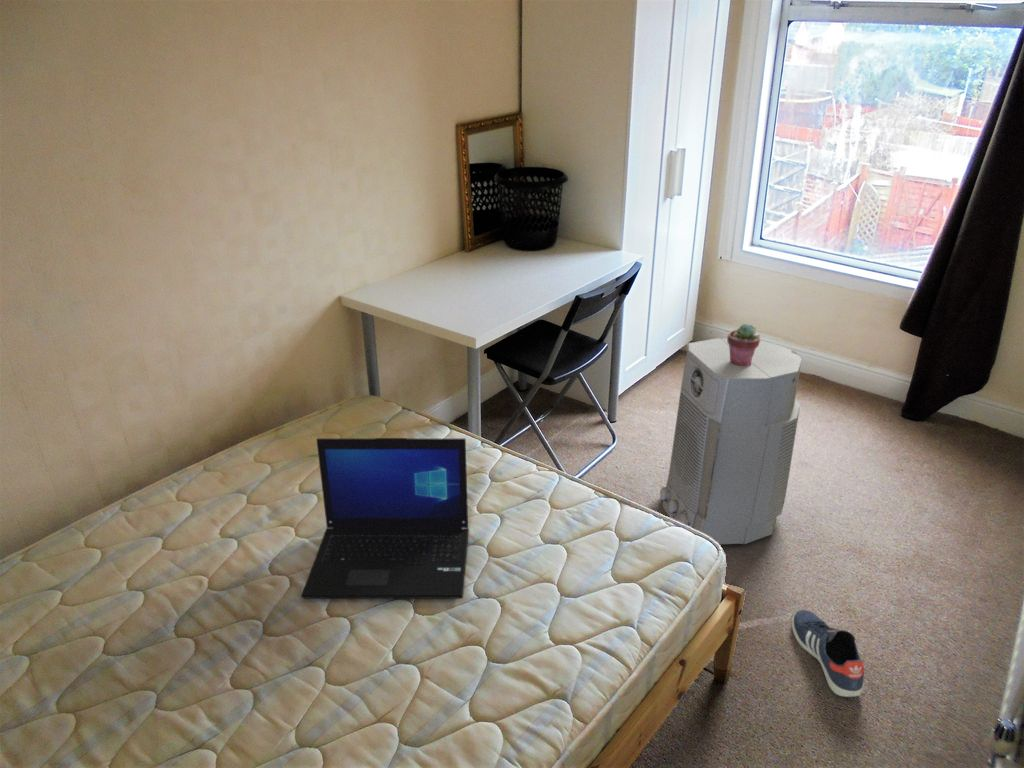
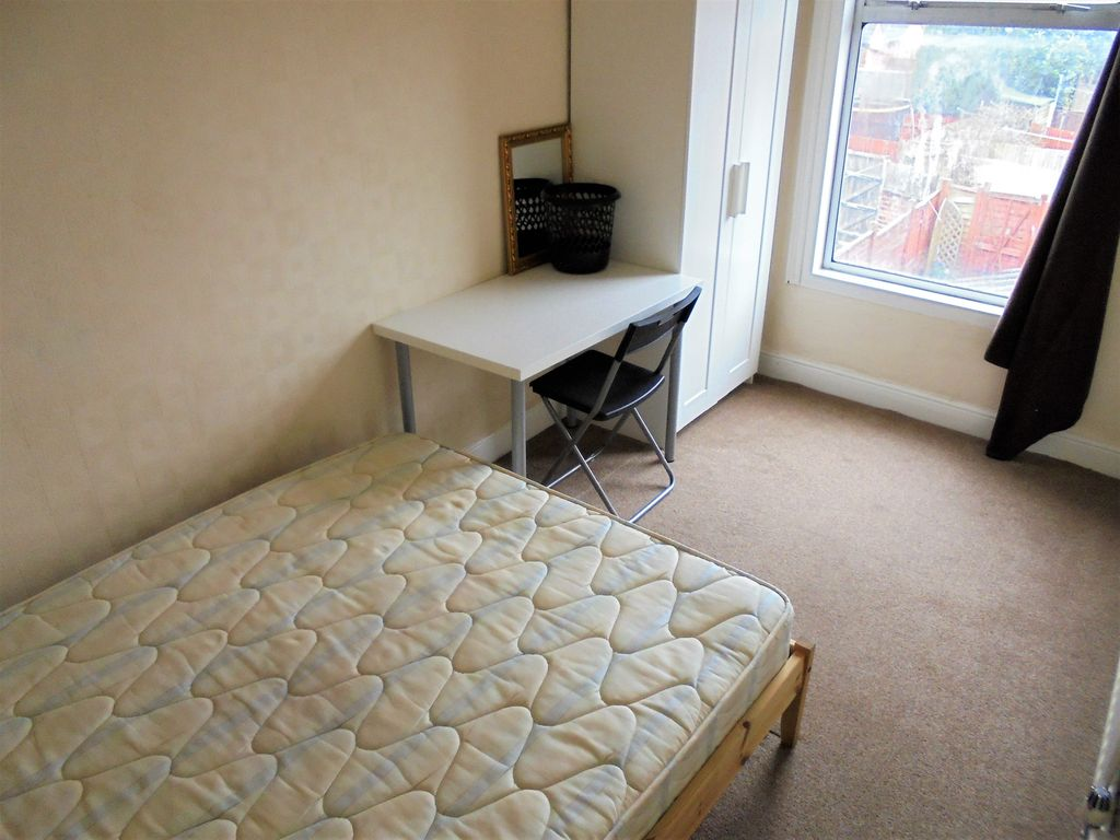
- air purifier [659,337,803,545]
- potted succulent [727,323,761,366]
- sneaker [791,609,865,698]
- laptop [301,437,470,600]
